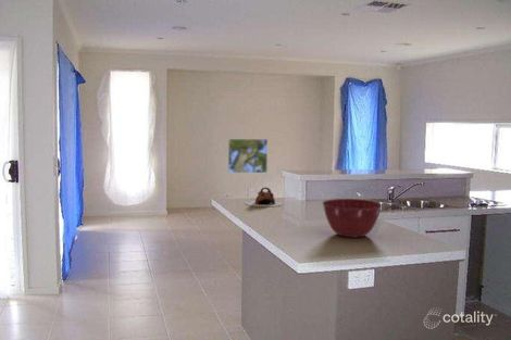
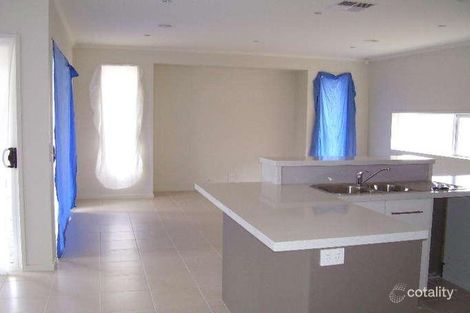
- teapot [245,187,283,207]
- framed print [227,138,269,174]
- mixing bowl [322,198,384,239]
